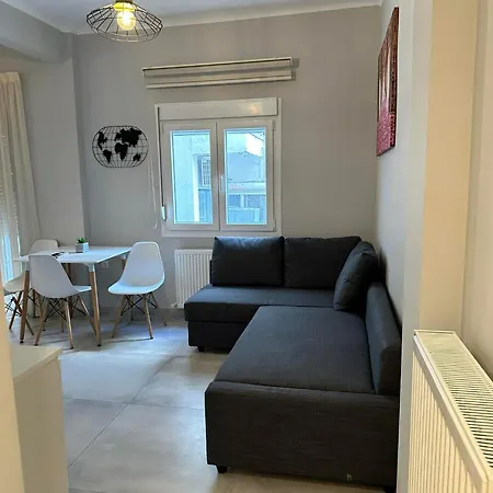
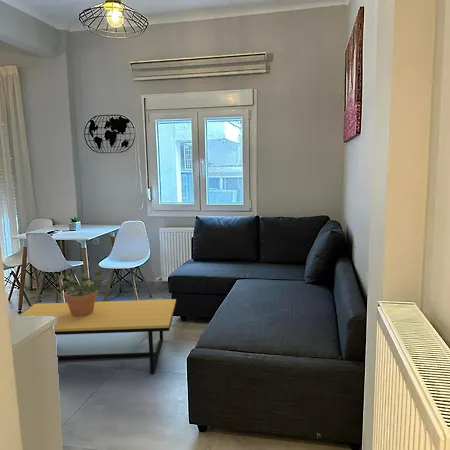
+ potted plant [56,268,109,317]
+ coffee table [20,298,177,375]
